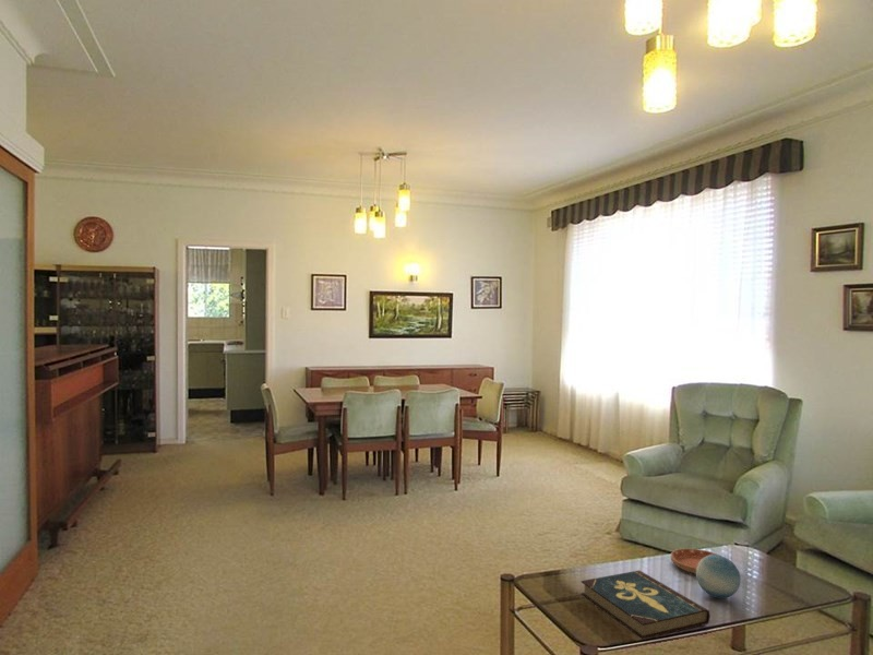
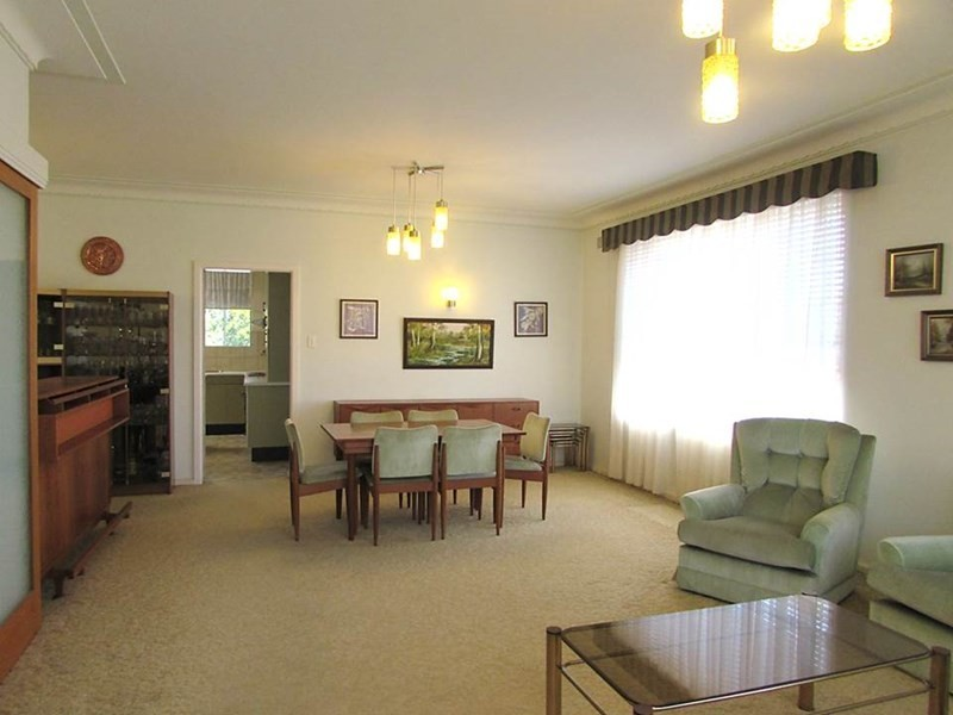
- decorative ball [695,553,741,599]
- saucer [670,548,718,575]
- book [579,570,711,640]
